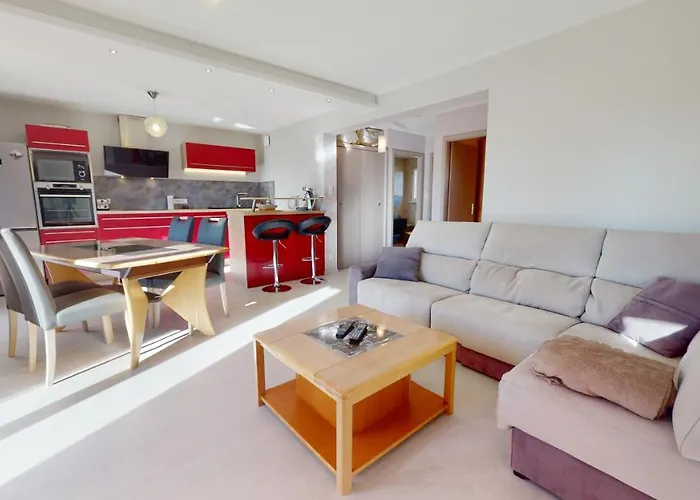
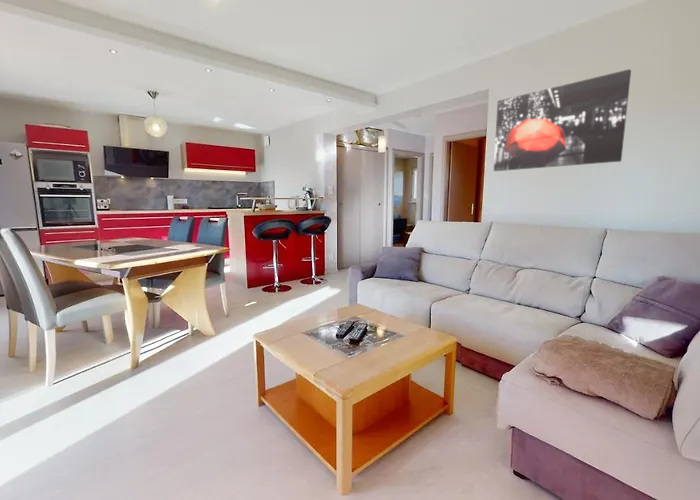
+ wall art [493,68,632,172]
